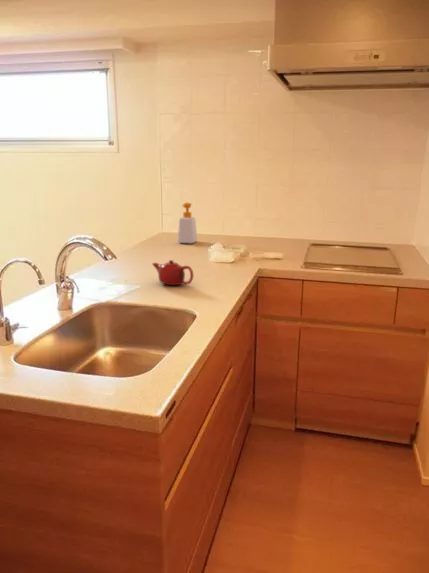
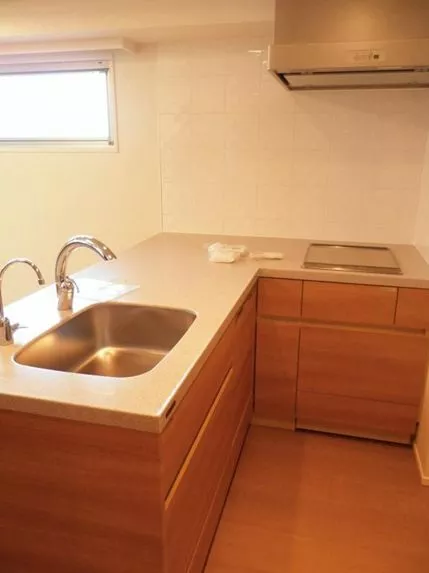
- teapot [151,259,194,286]
- soap bottle [177,202,198,245]
